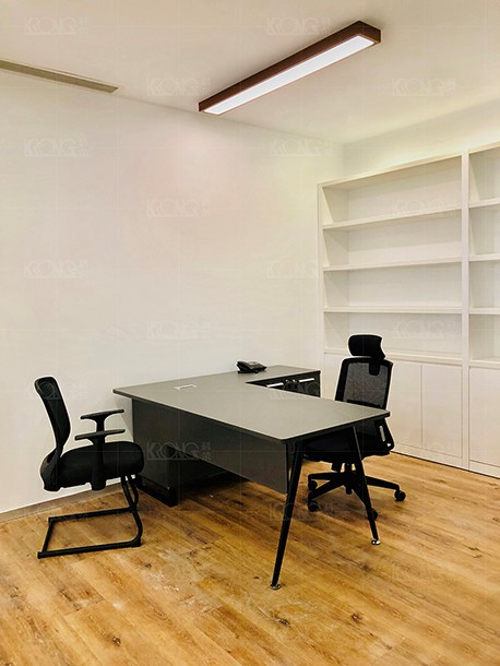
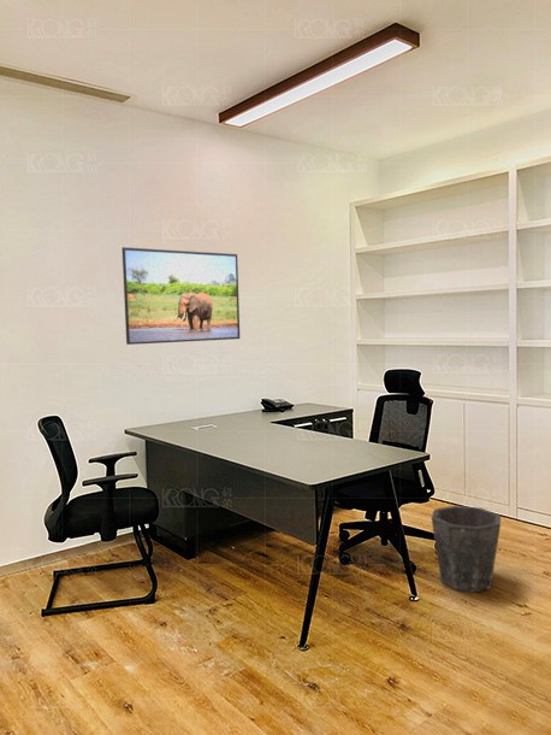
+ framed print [122,246,241,346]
+ waste bin [431,505,502,594]
